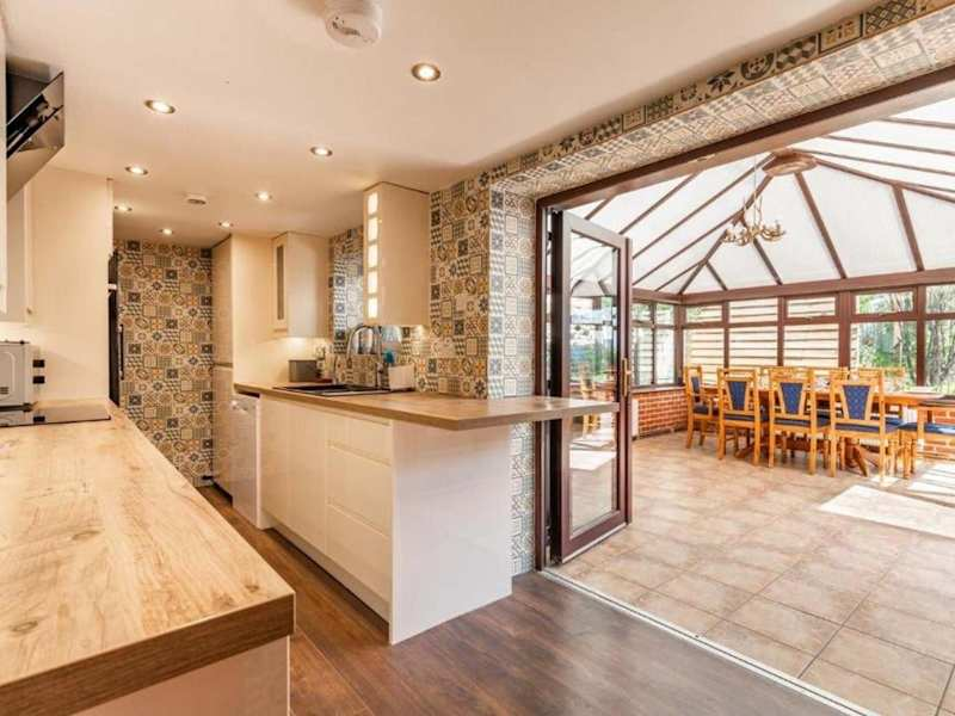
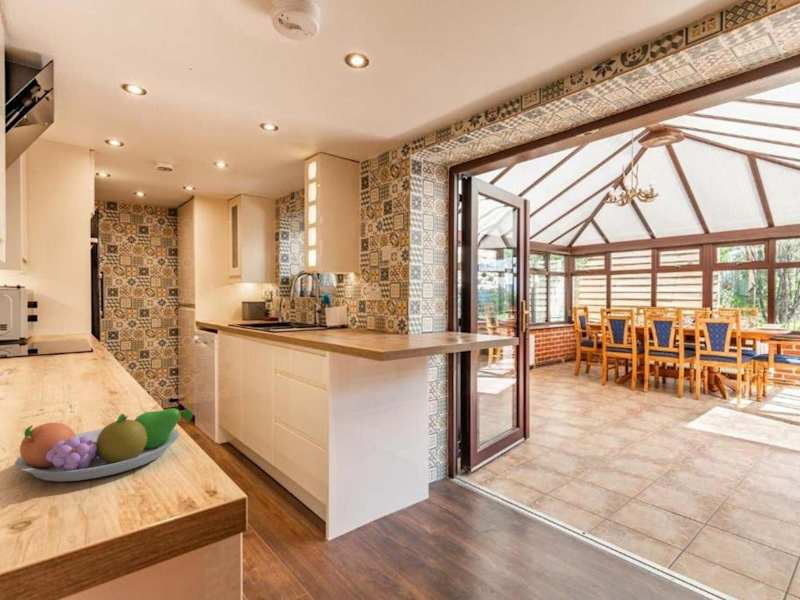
+ fruit bowl [14,408,194,483]
